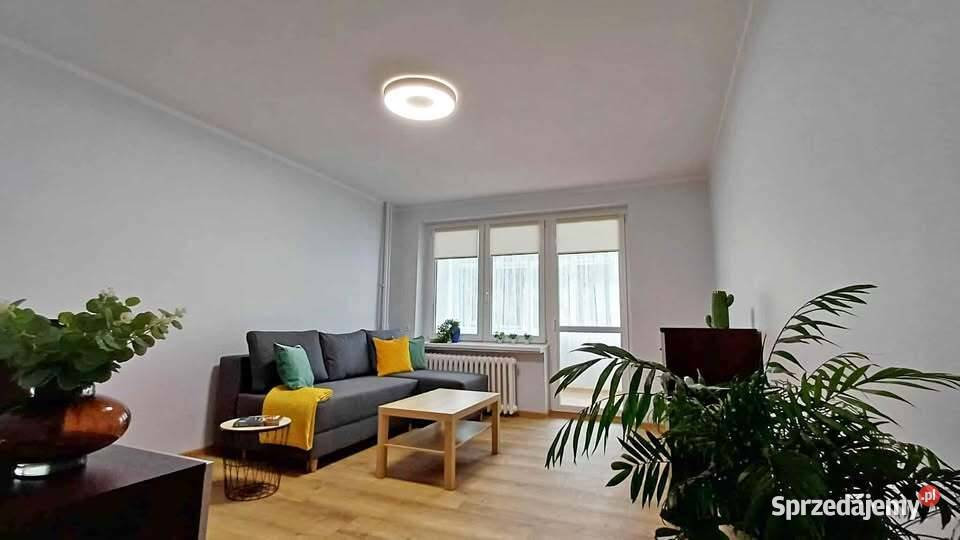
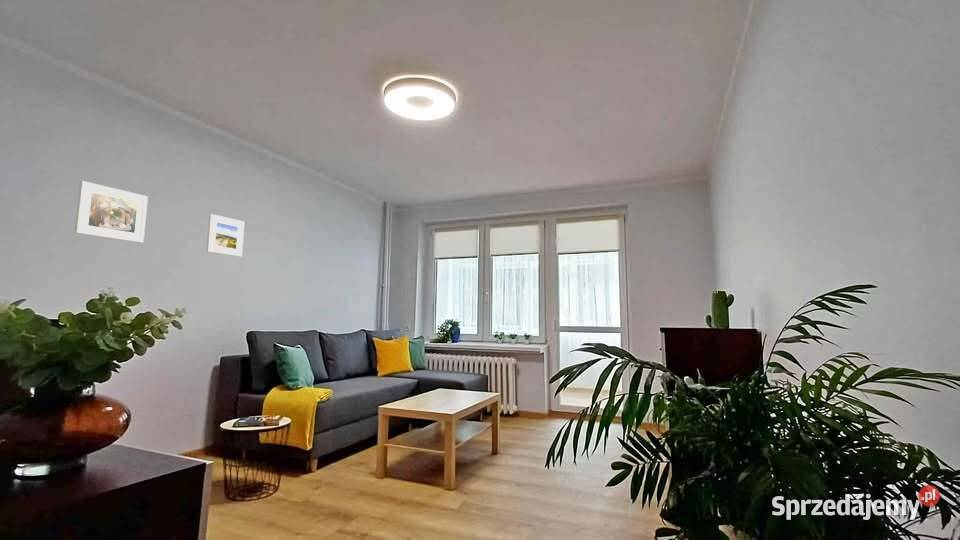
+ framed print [205,213,246,258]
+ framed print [74,180,149,244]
